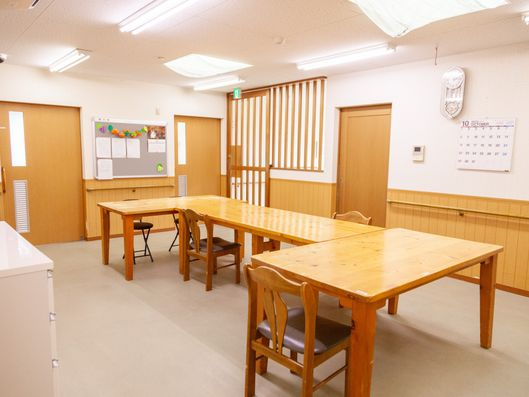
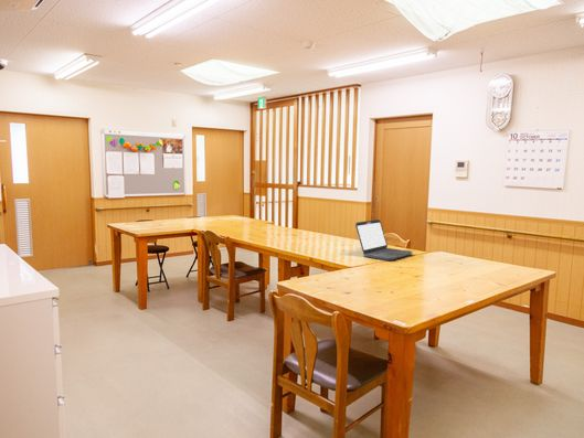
+ laptop [354,218,413,261]
